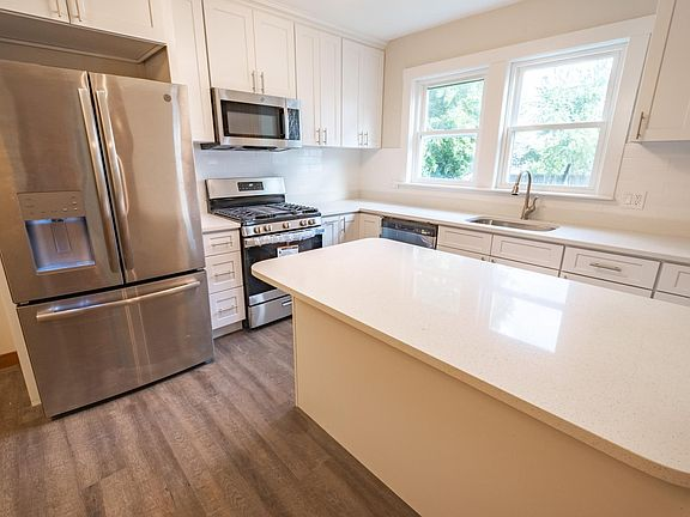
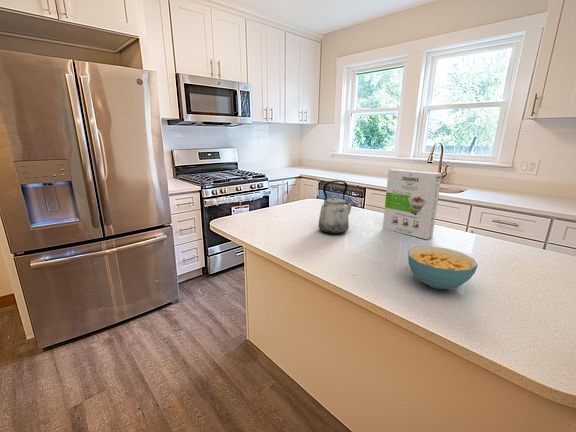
+ cereal bowl [407,245,479,290]
+ cereal box [382,168,443,240]
+ kettle [317,180,355,235]
